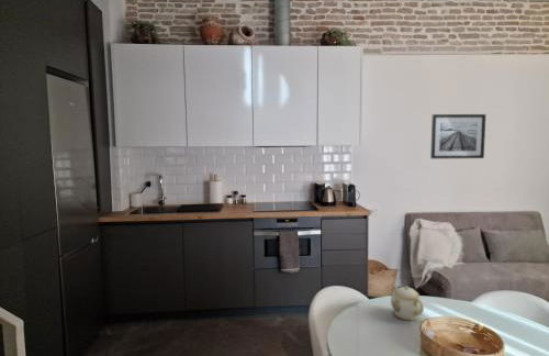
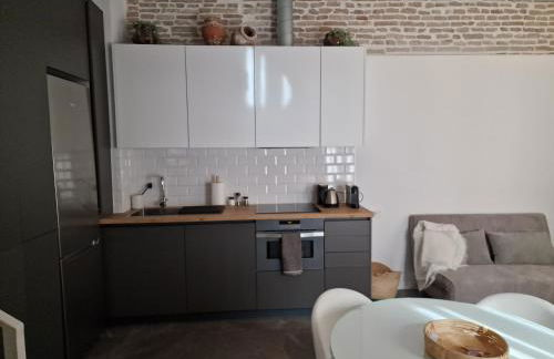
- teapot [390,281,425,321]
- wall art [429,113,488,159]
